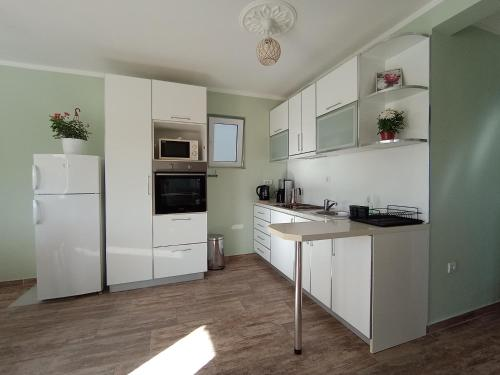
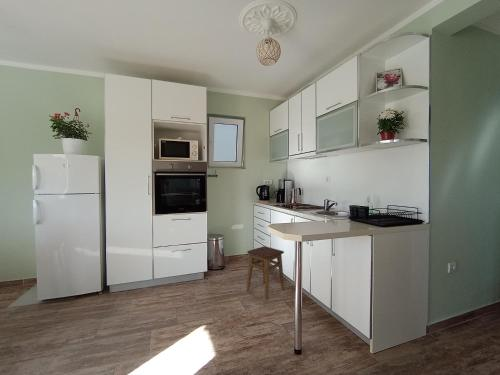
+ stool [246,245,285,300]
